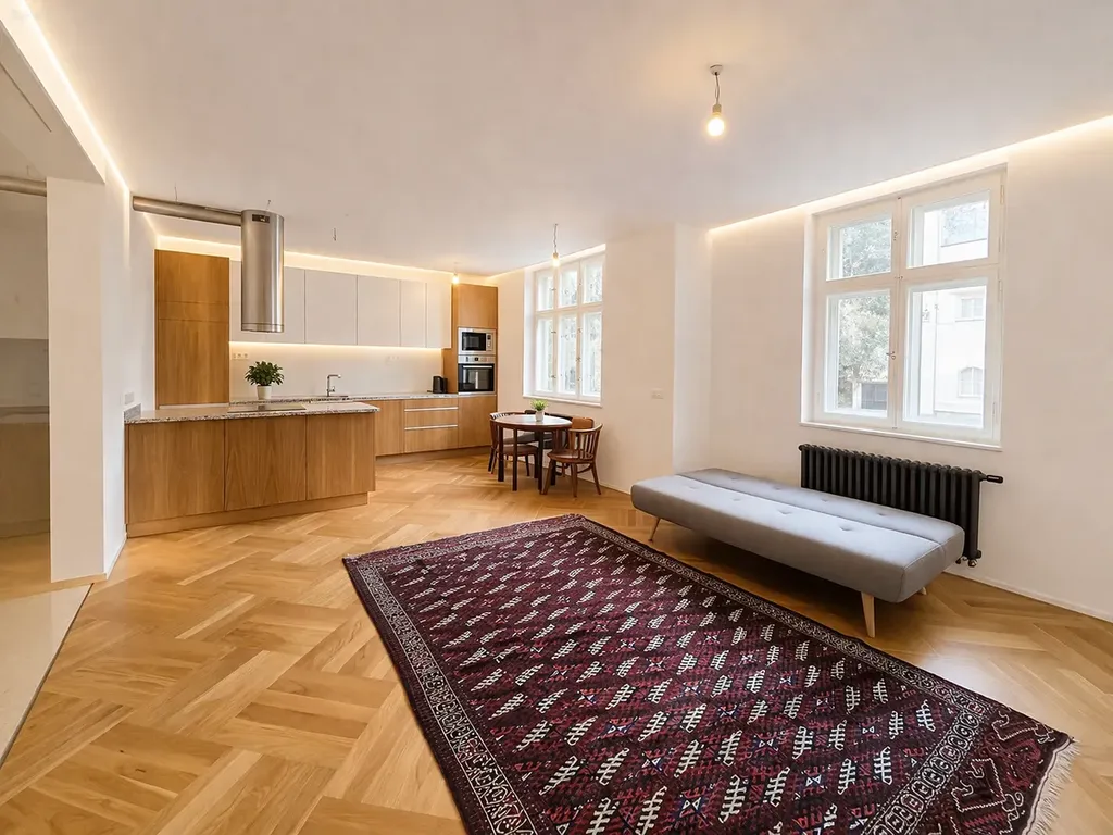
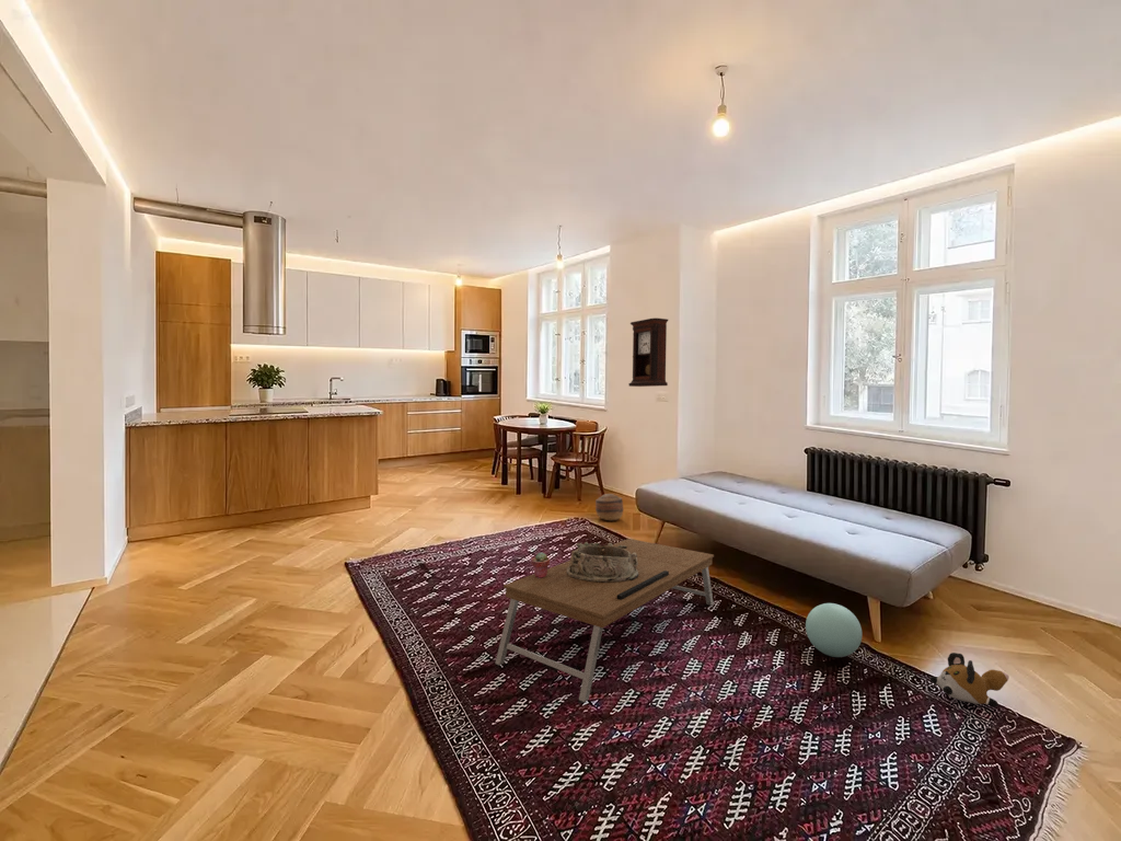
+ potted succulent [530,552,551,578]
+ plush toy [929,652,1010,707]
+ ball [805,602,863,658]
+ basket [594,493,624,521]
+ coffee table [494,538,715,703]
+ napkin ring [567,541,638,583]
+ pendulum clock [627,316,669,388]
